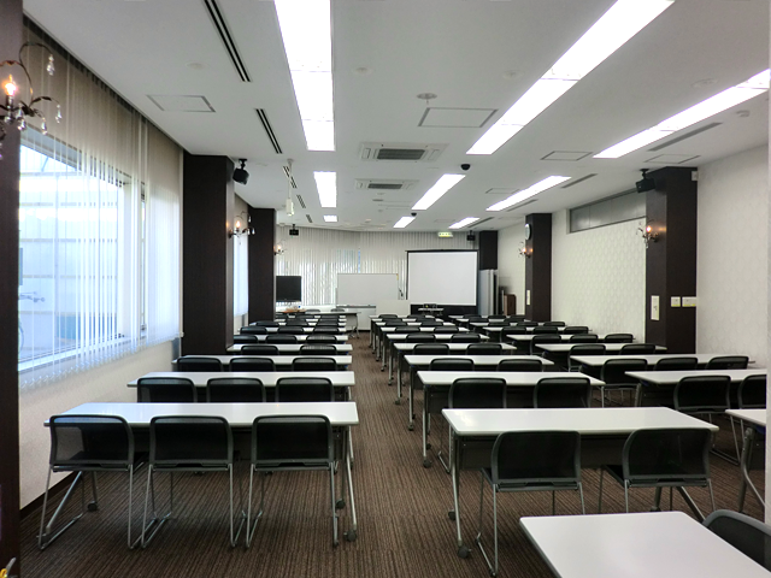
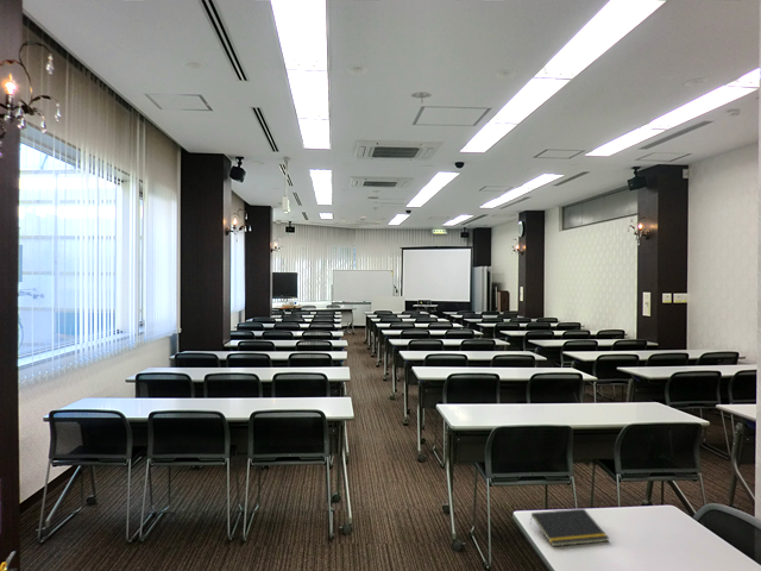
+ notepad [529,508,610,547]
